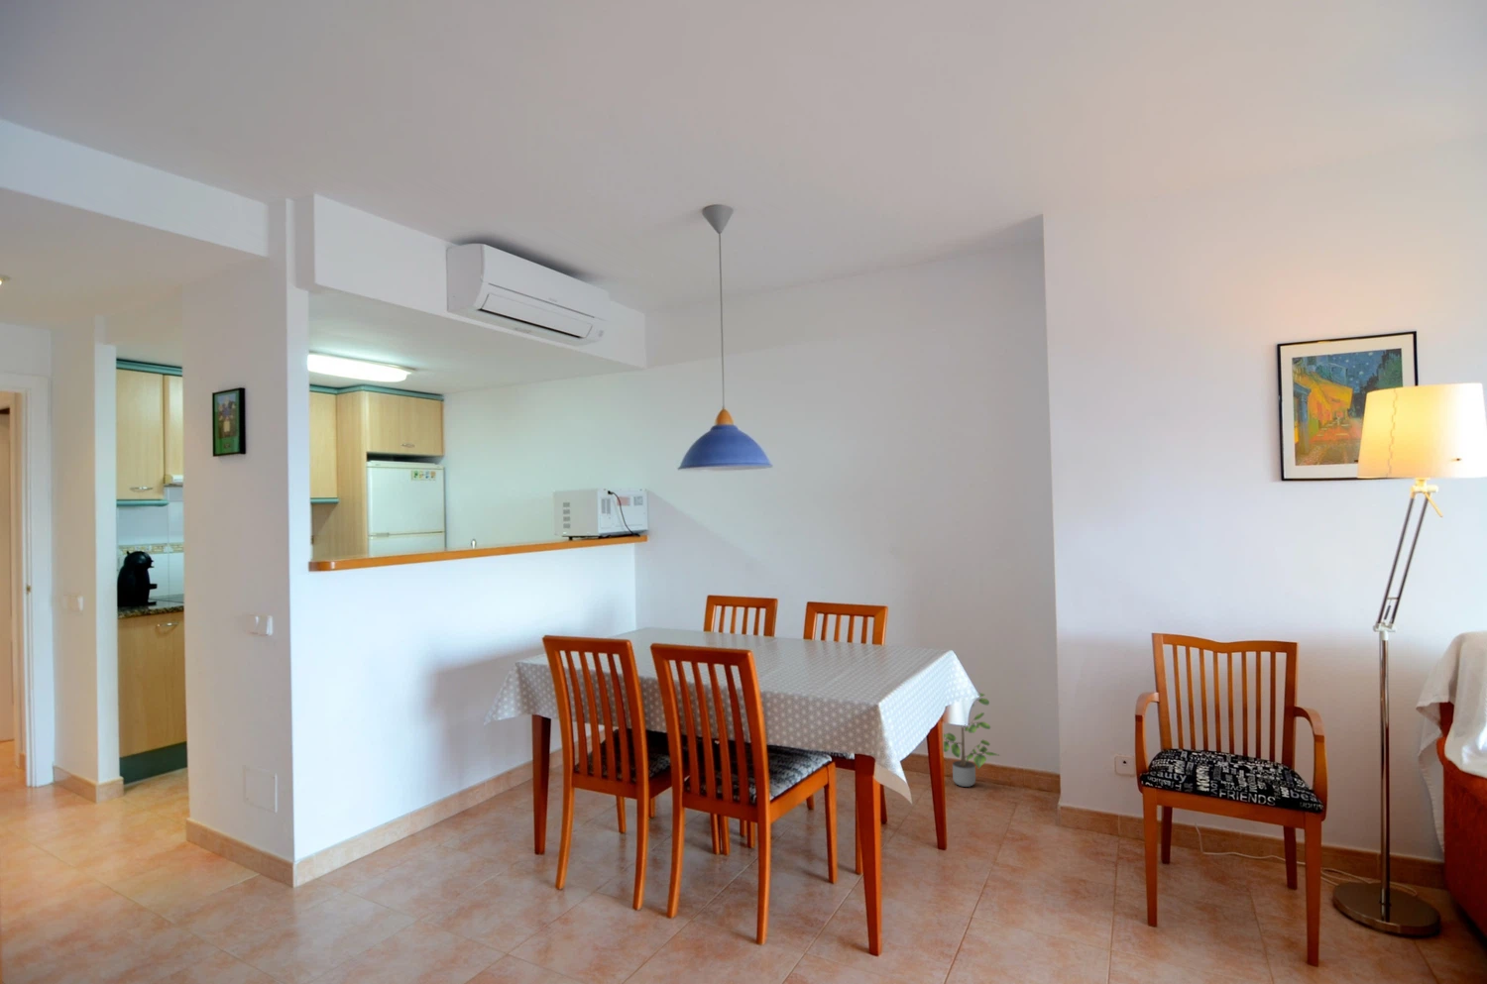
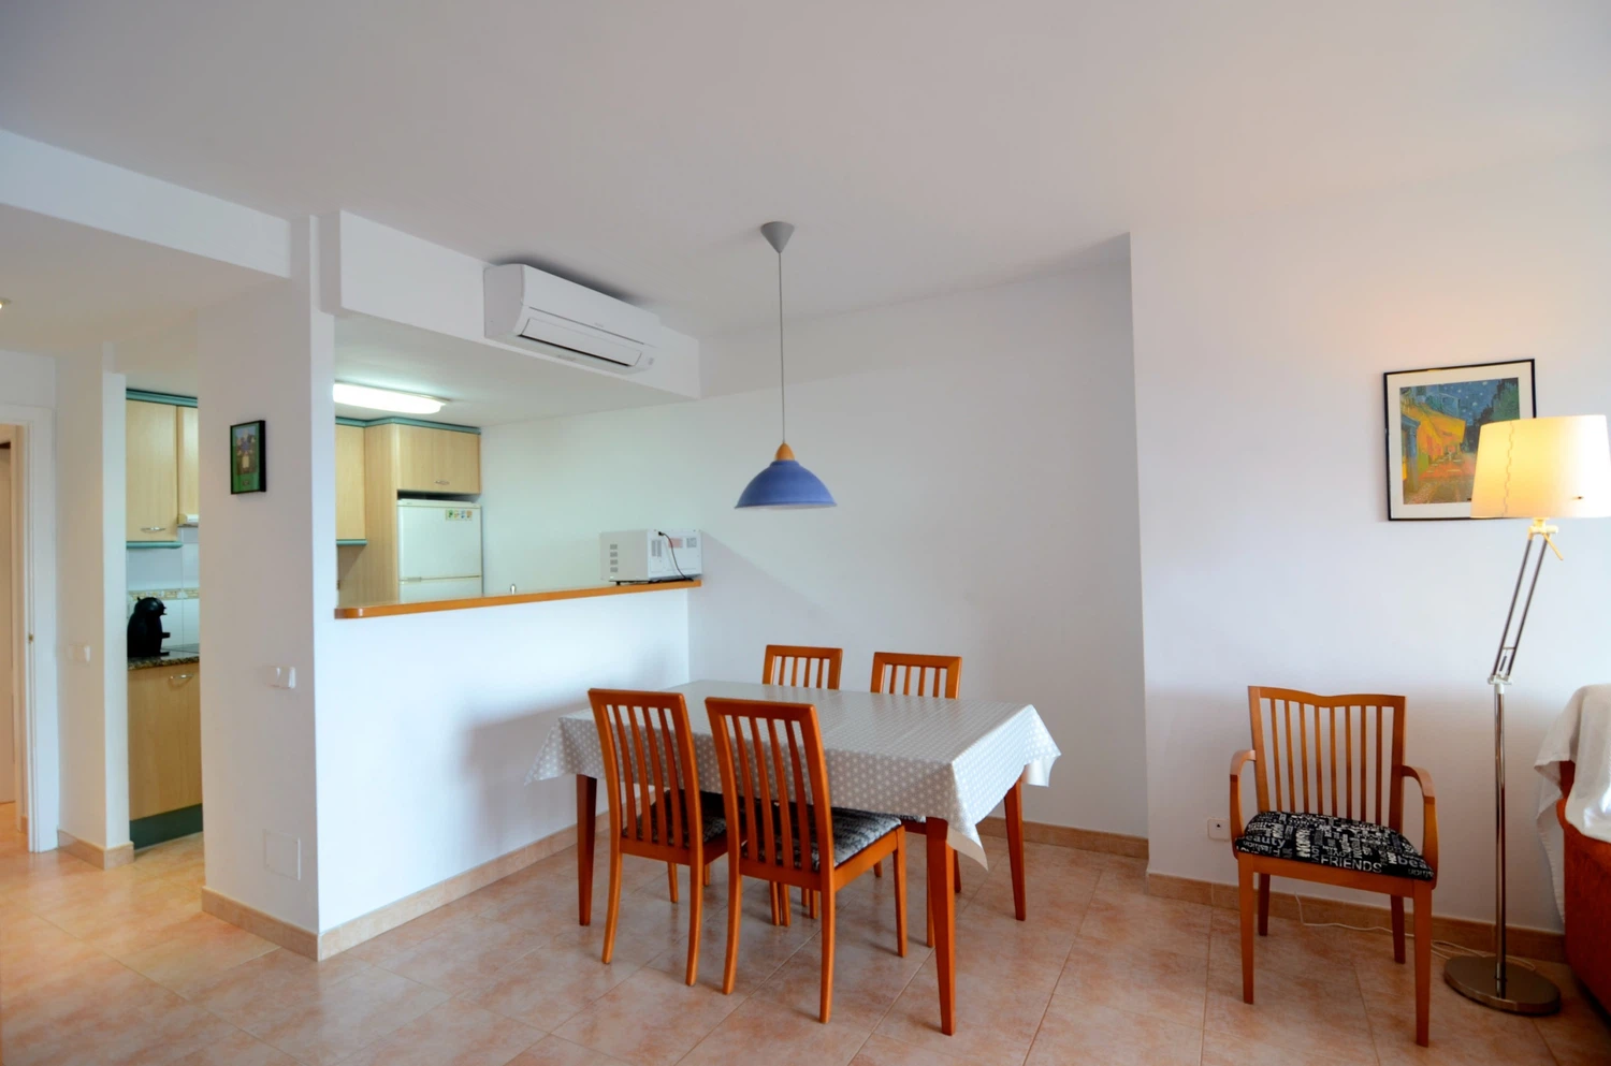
- potted plant [942,690,1002,787]
